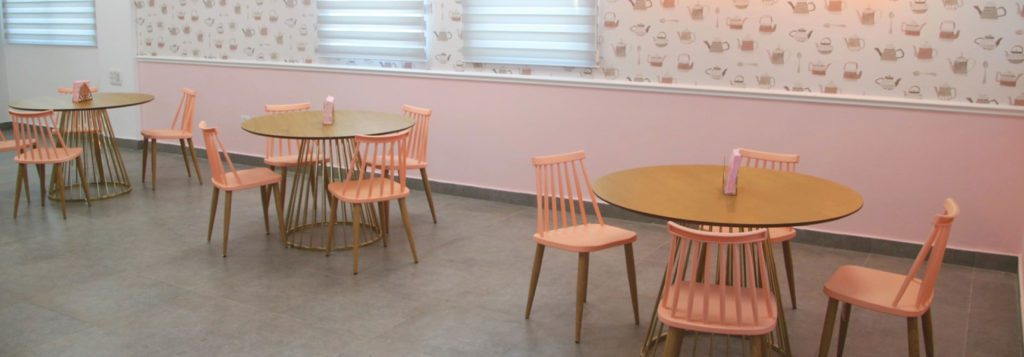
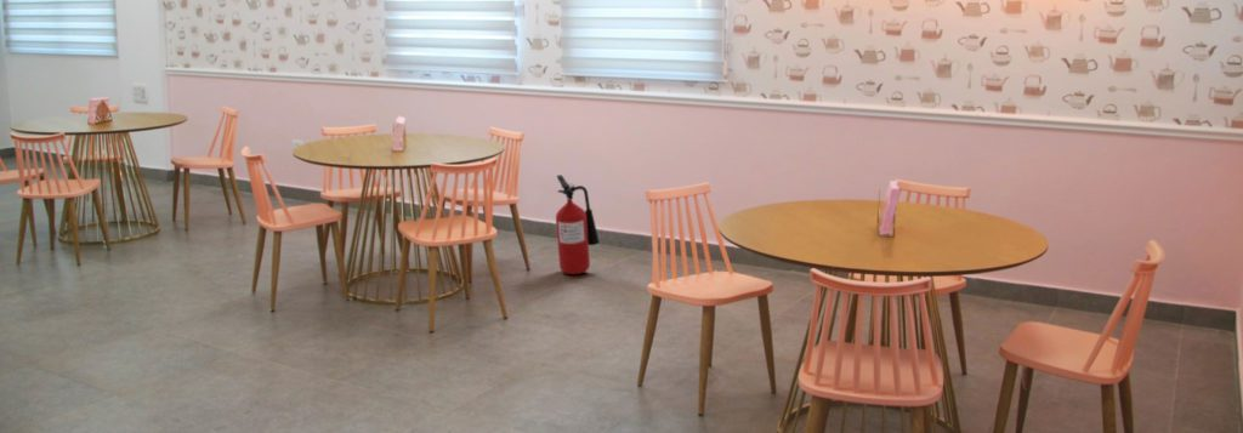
+ fire extinguisher [555,173,601,275]
